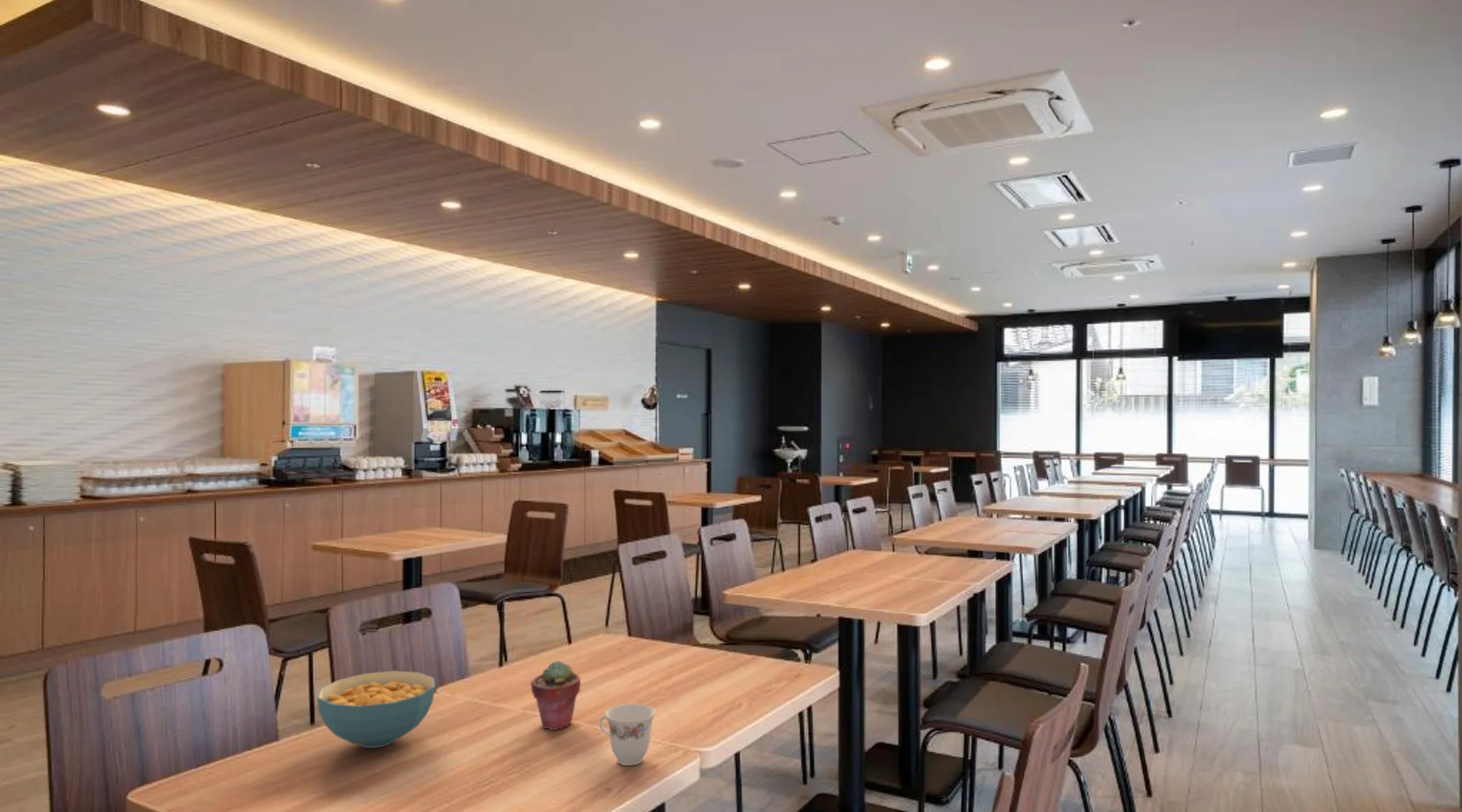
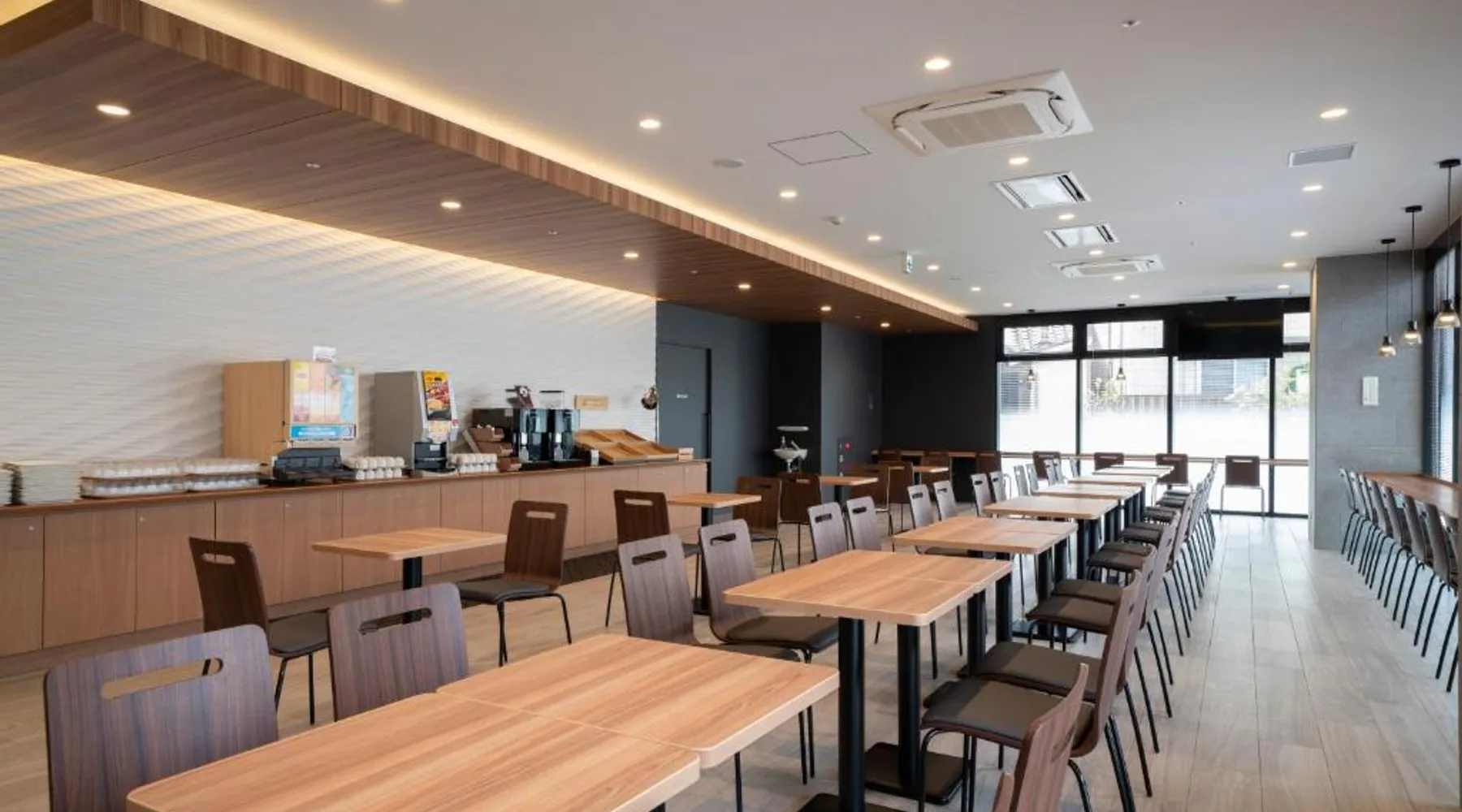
- cereal bowl [317,670,436,749]
- teacup [599,703,657,767]
- potted succulent [530,659,582,731]
